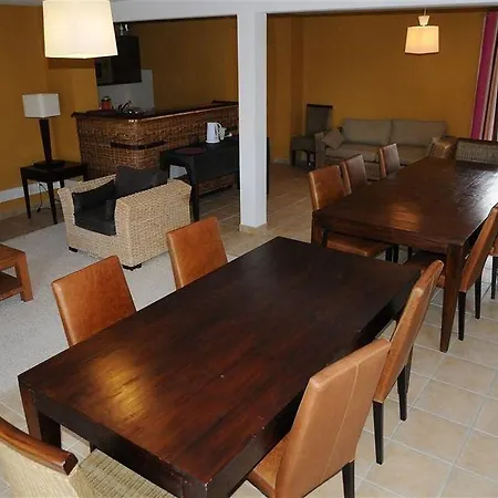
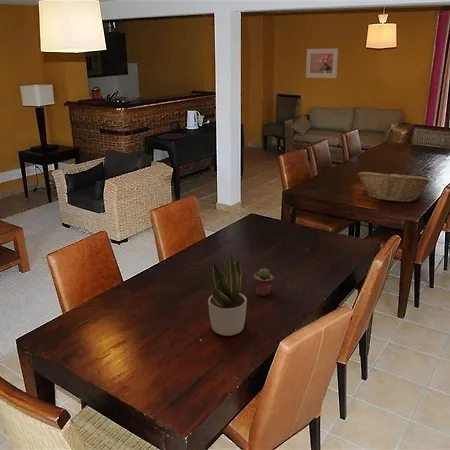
+ fruit basket [356,170,430,203]
+ potted plant [207,253,248,337]
+ potted succulent [253,267,275,297]
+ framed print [305,47,339,79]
